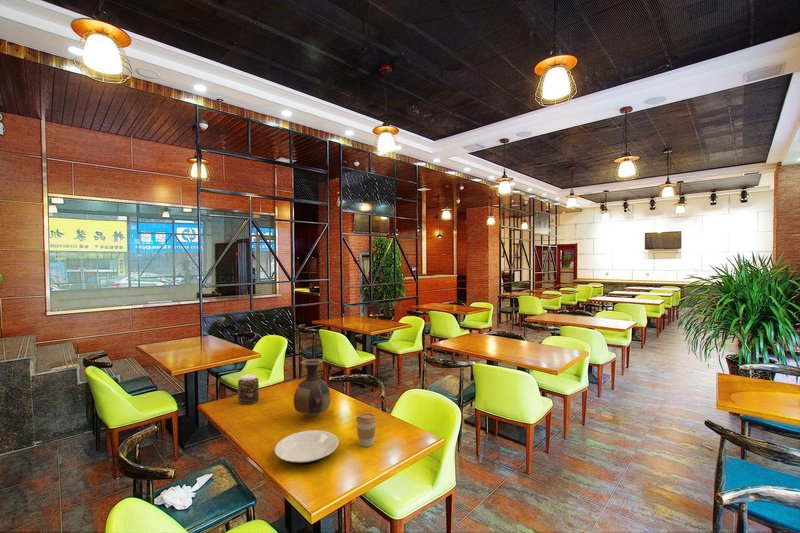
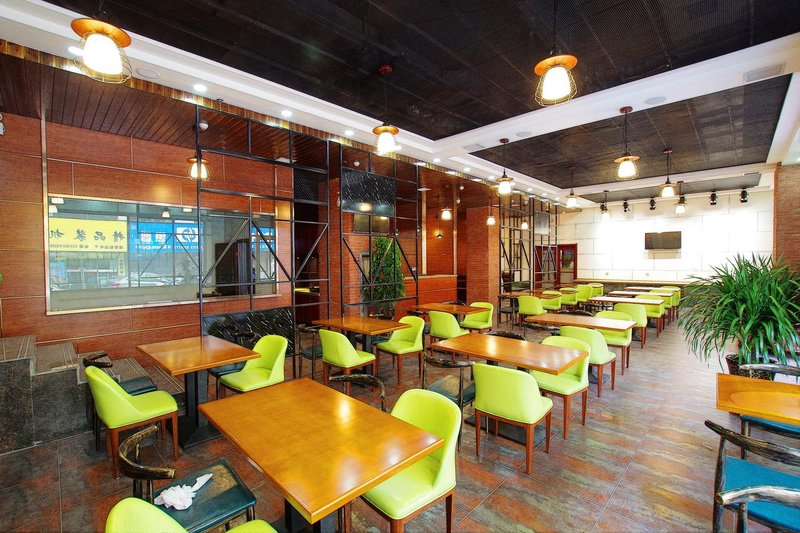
- plate [274,429,340,466]
- vase [293,358,331,418]
- jar [237,373,260,405]
- coffee cup [355,413,377,448]
